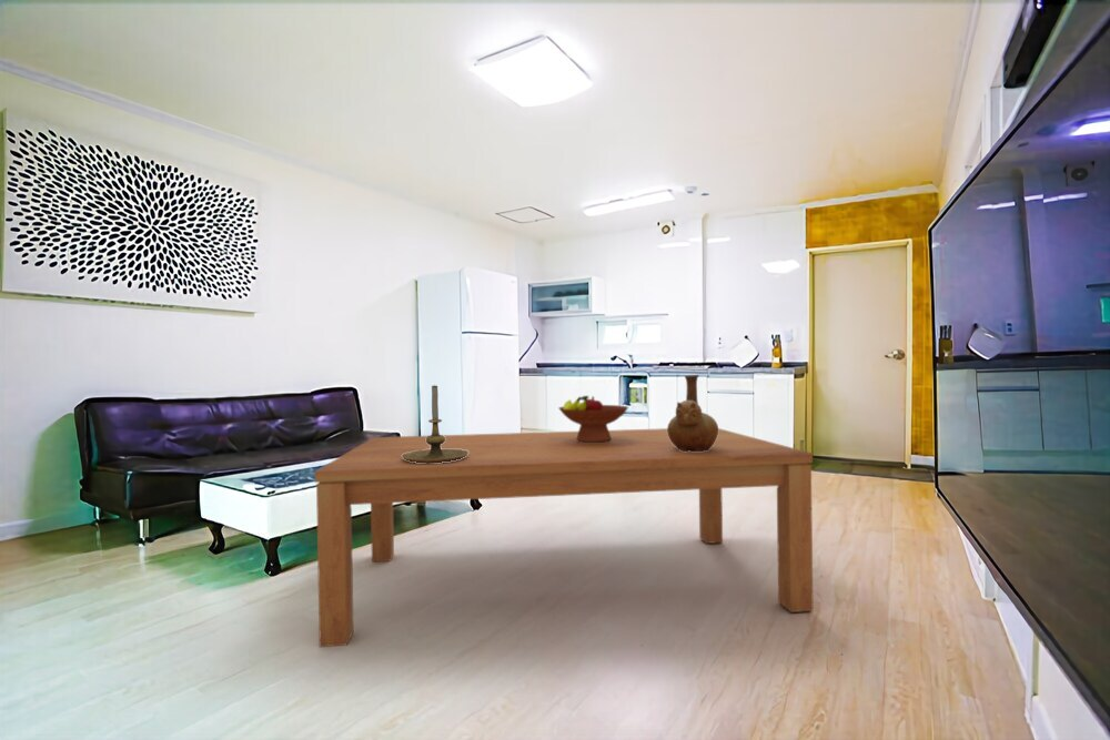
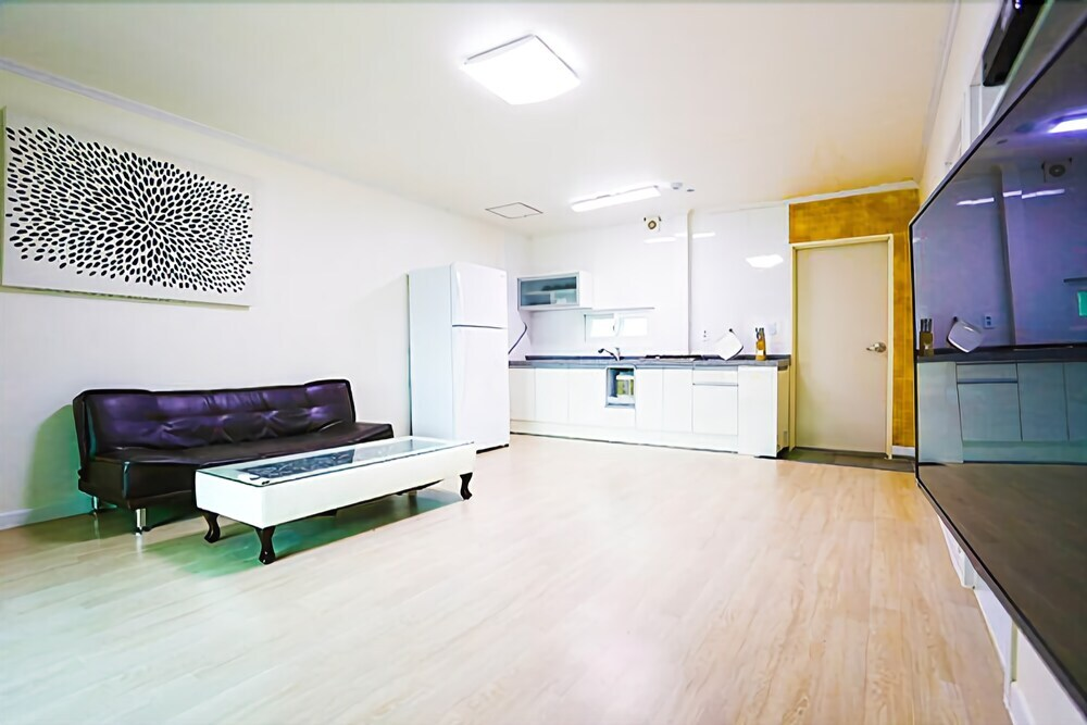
- dining table [314,427,815,648]
- candle holder [402,384,468,463]
- fruit bowl [557,395,629,443]
- vase [666,374,719,452]
